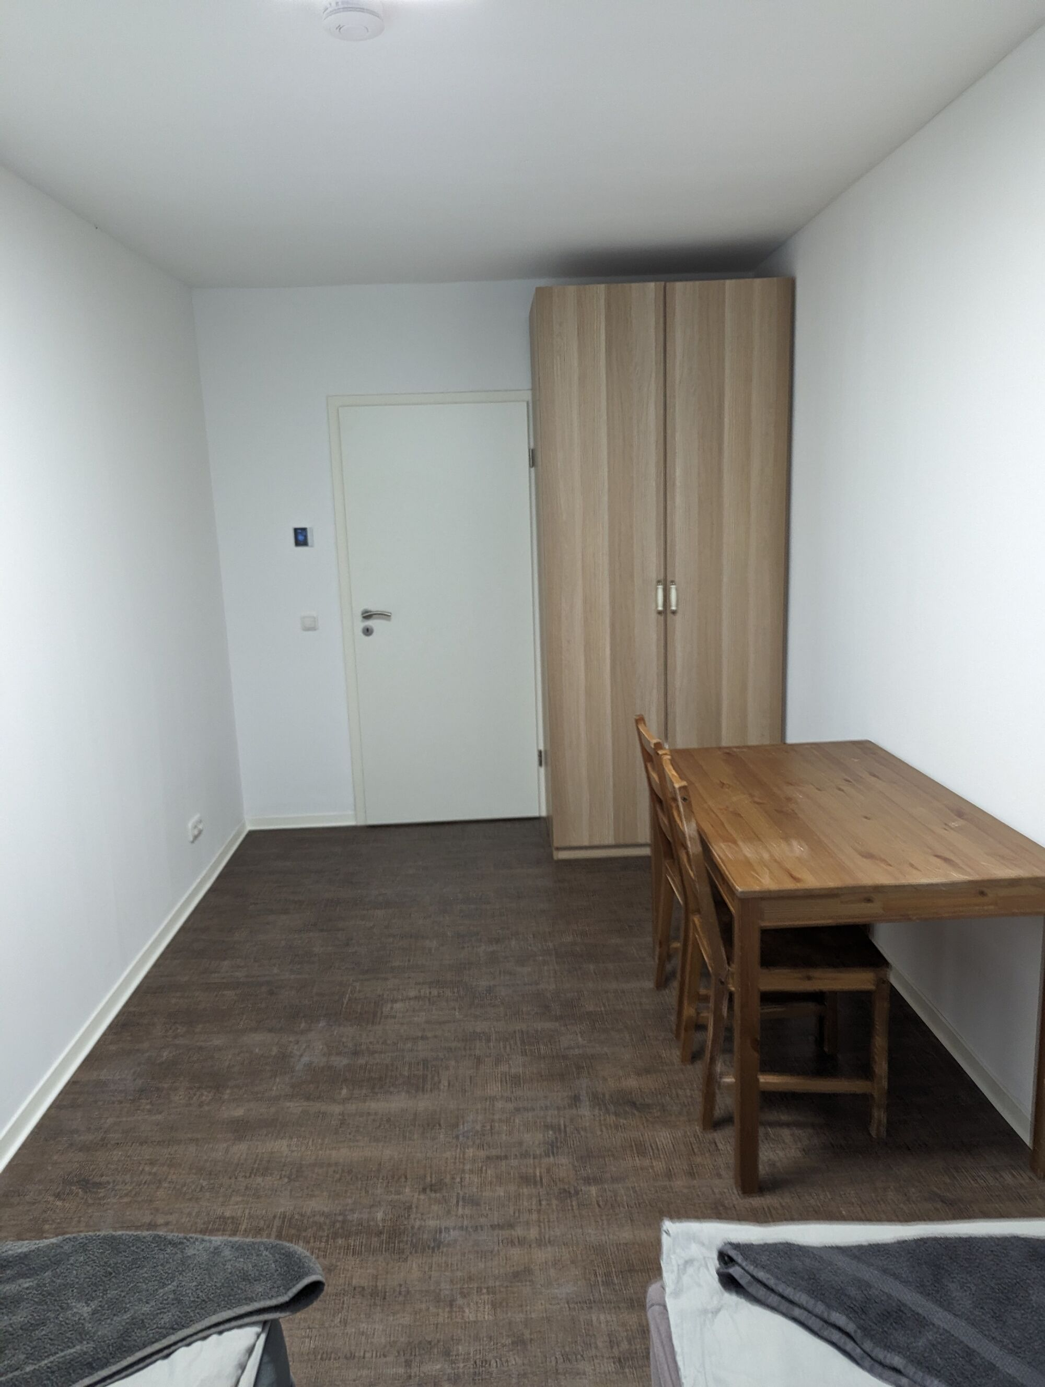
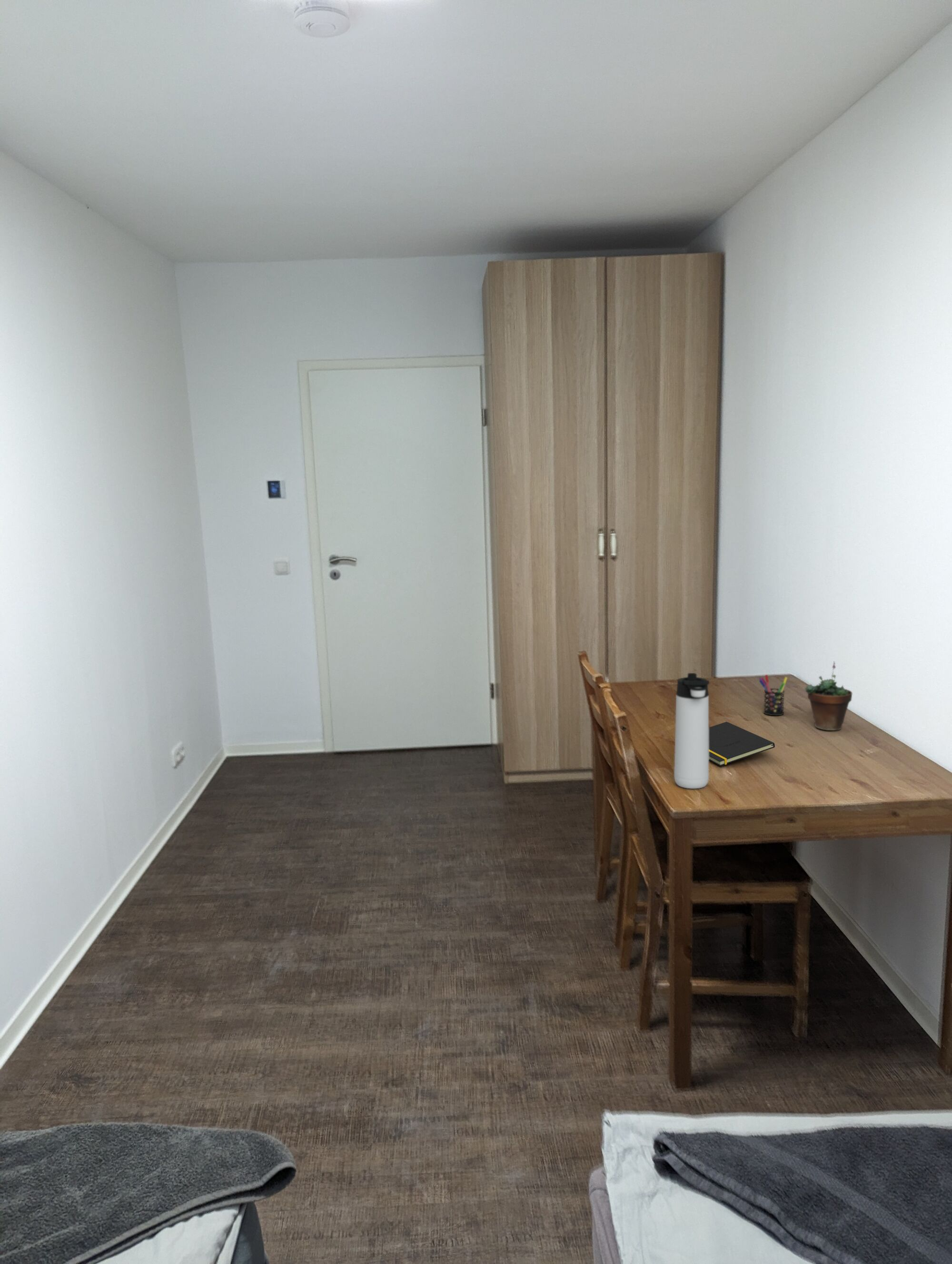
+ notepad [709,721,775,766]
+ succulent plant [804,661,853,731]
+ thermos bottle [674,672,710,789]
+ pen holder [758,674,788,716]
